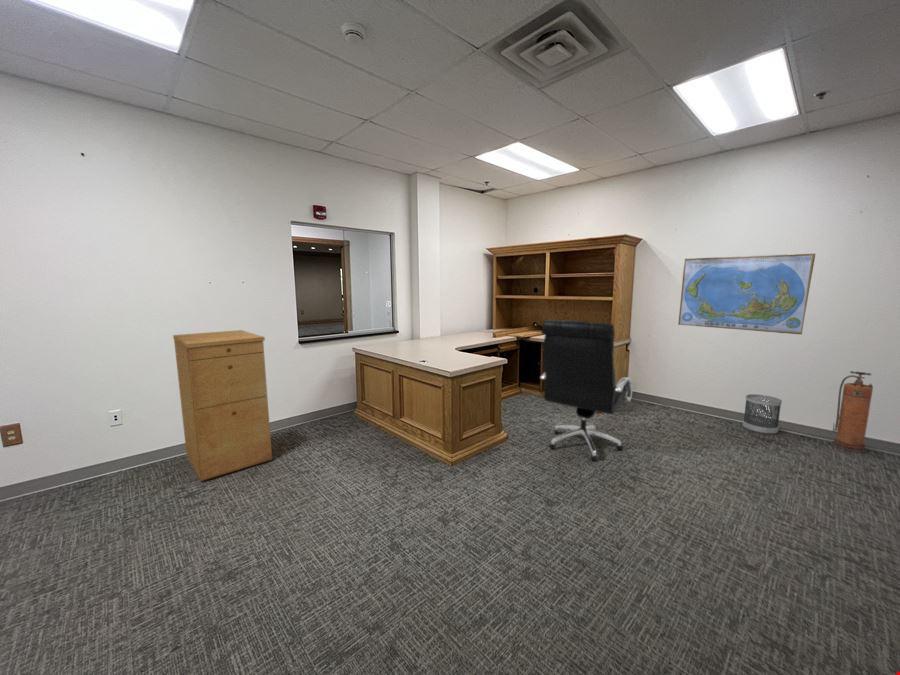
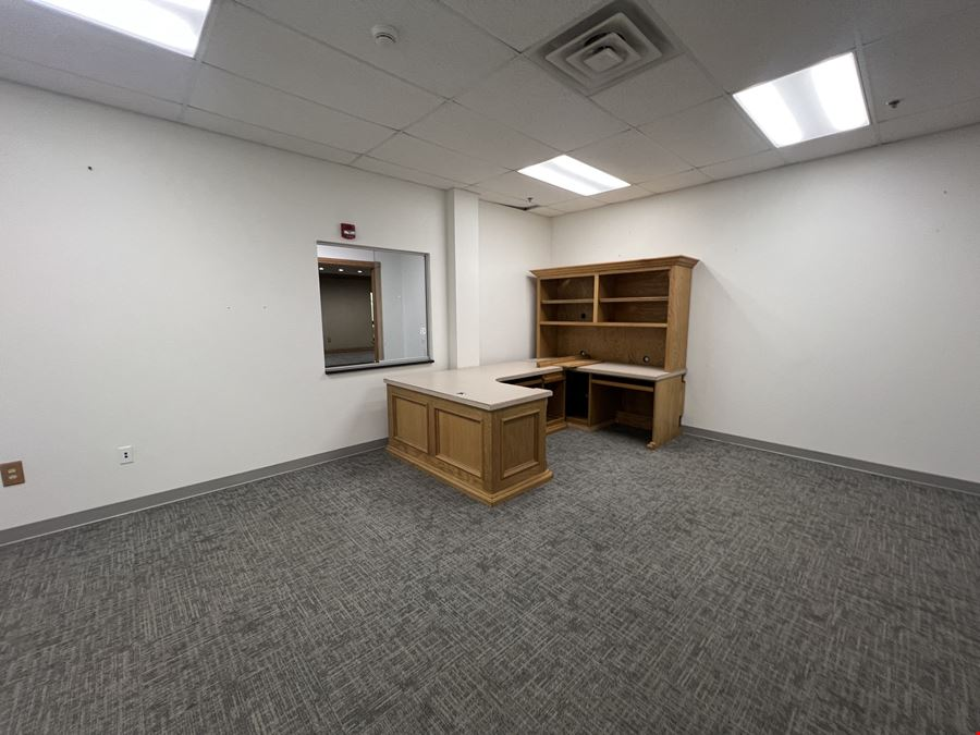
- filing cabinet [172,329,273,482]
- world map [677,253,816,335]
- fire extinguisher [830,370,874,453]
- wastebasket [742,393,783,435]
- office chair [539,319,633,462]
